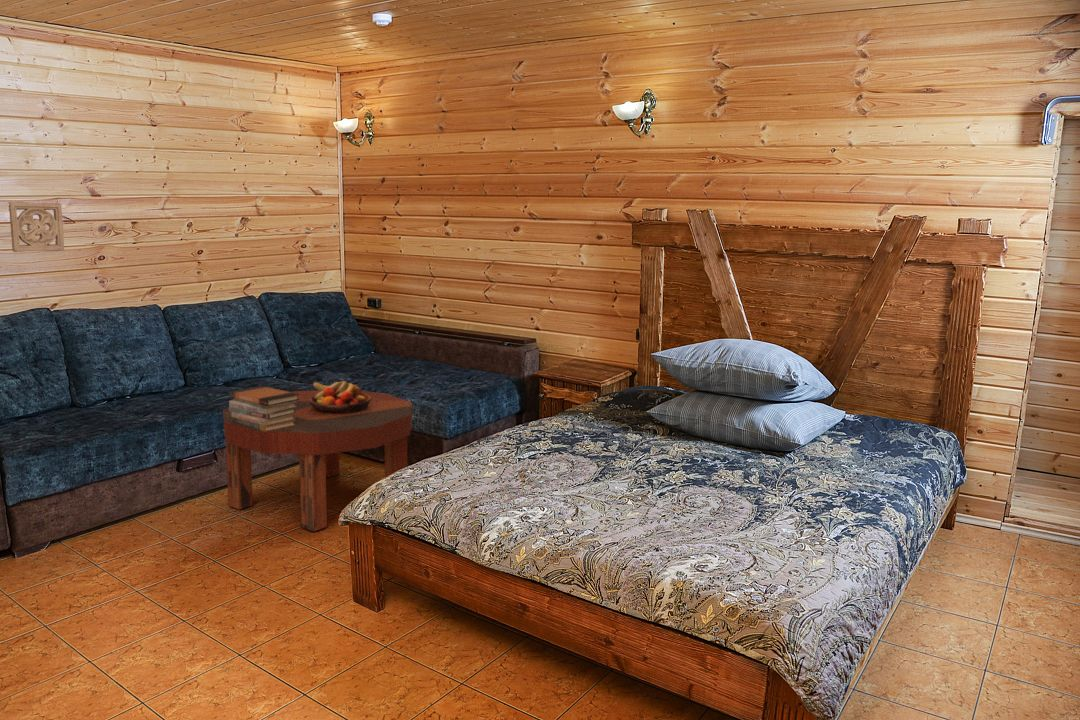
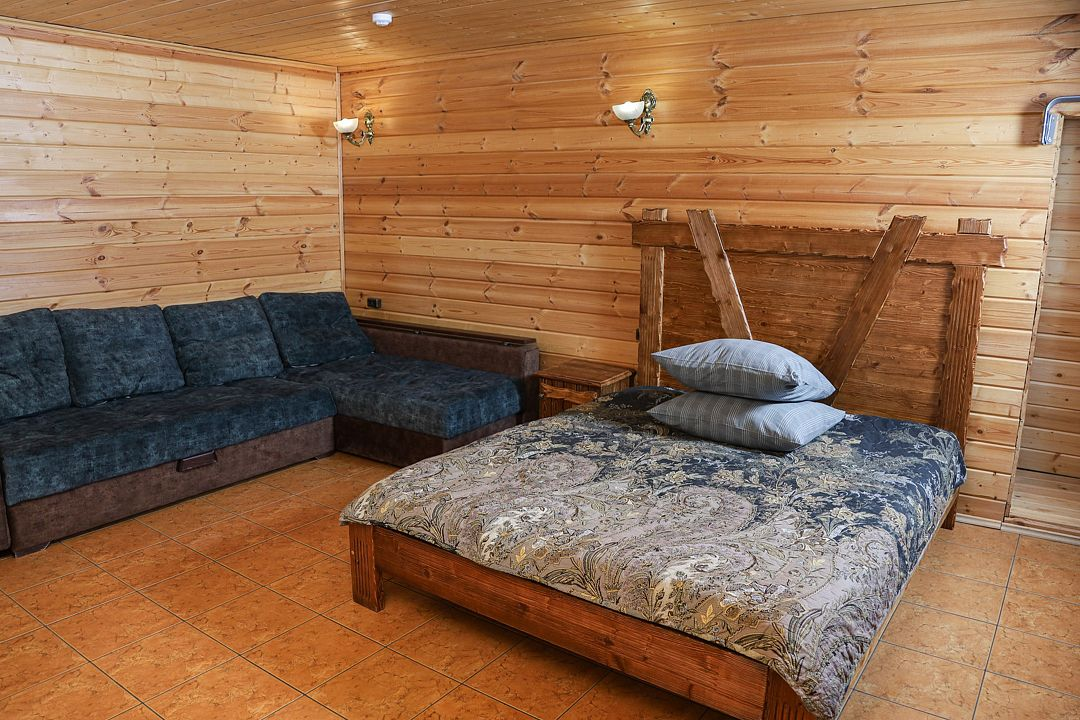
- wall ornament [7,201,65,253]
- book stack [228,385,299,432]
- fruit bowl [310,380,371,414]
- coffee table [222,389,413,532]
